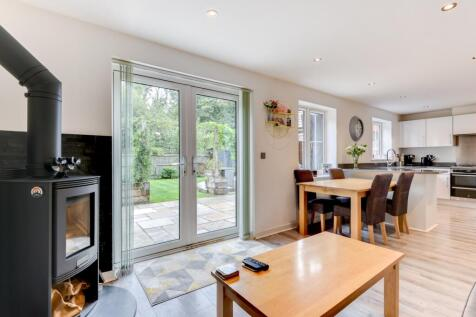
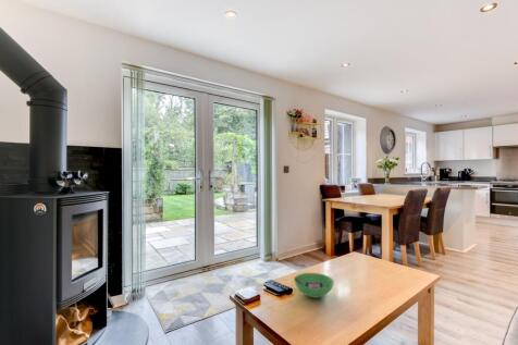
+ bowl [293,272,335,299]
